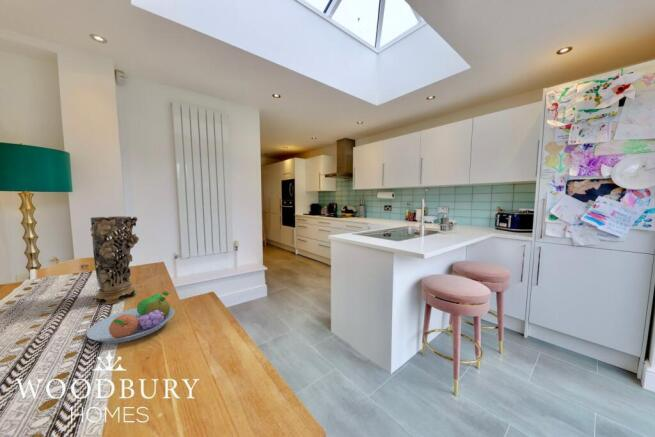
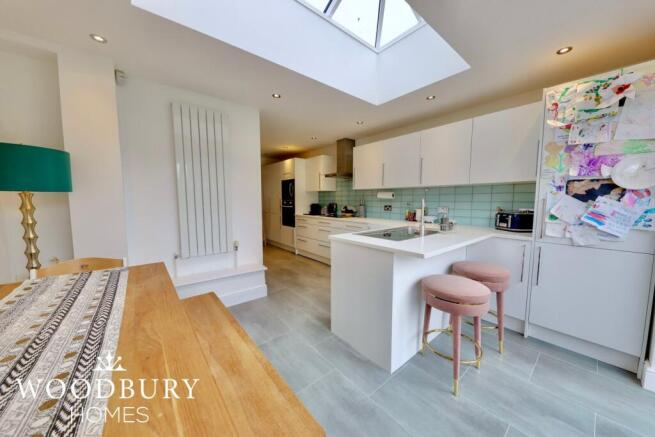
- decorative vase [89,215,140,305]
- fruit bowl [86,291,176,344]
